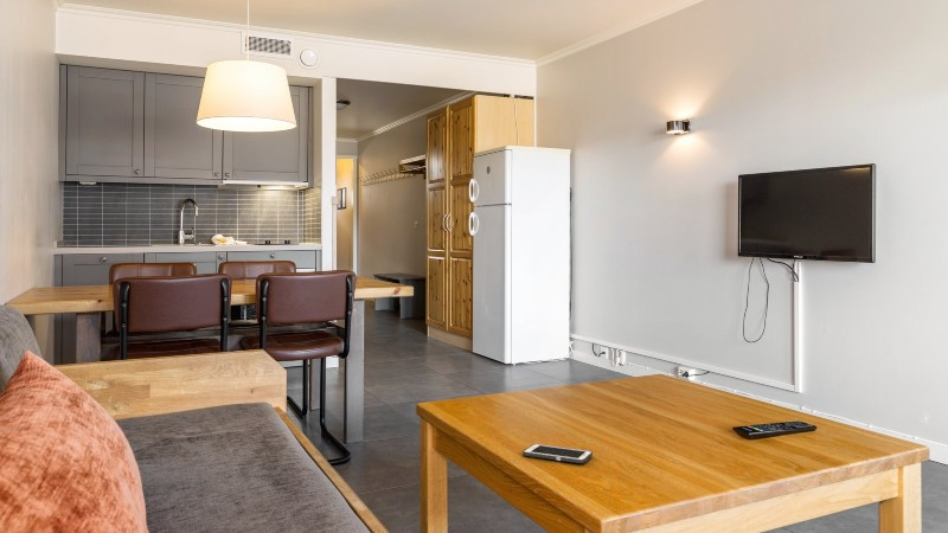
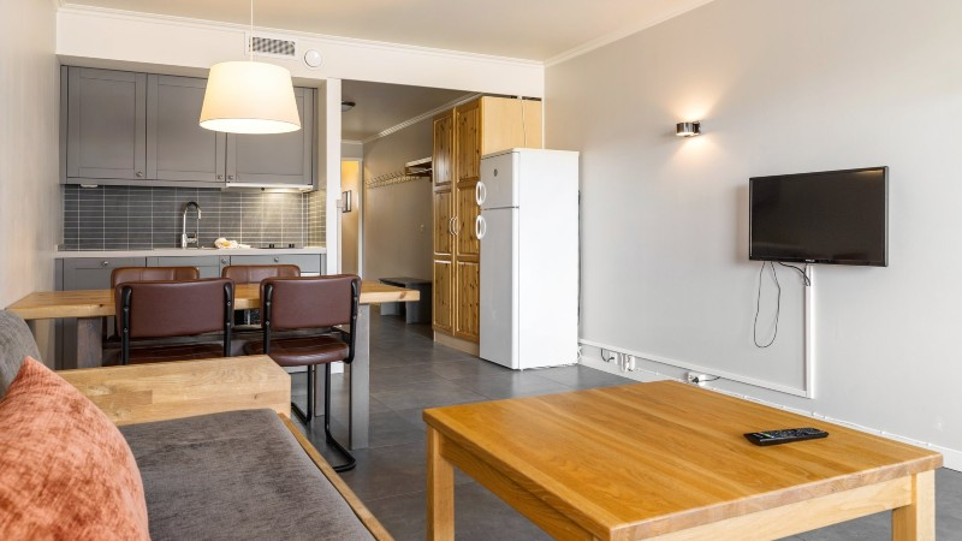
- cell phone [521,443,594,464]
